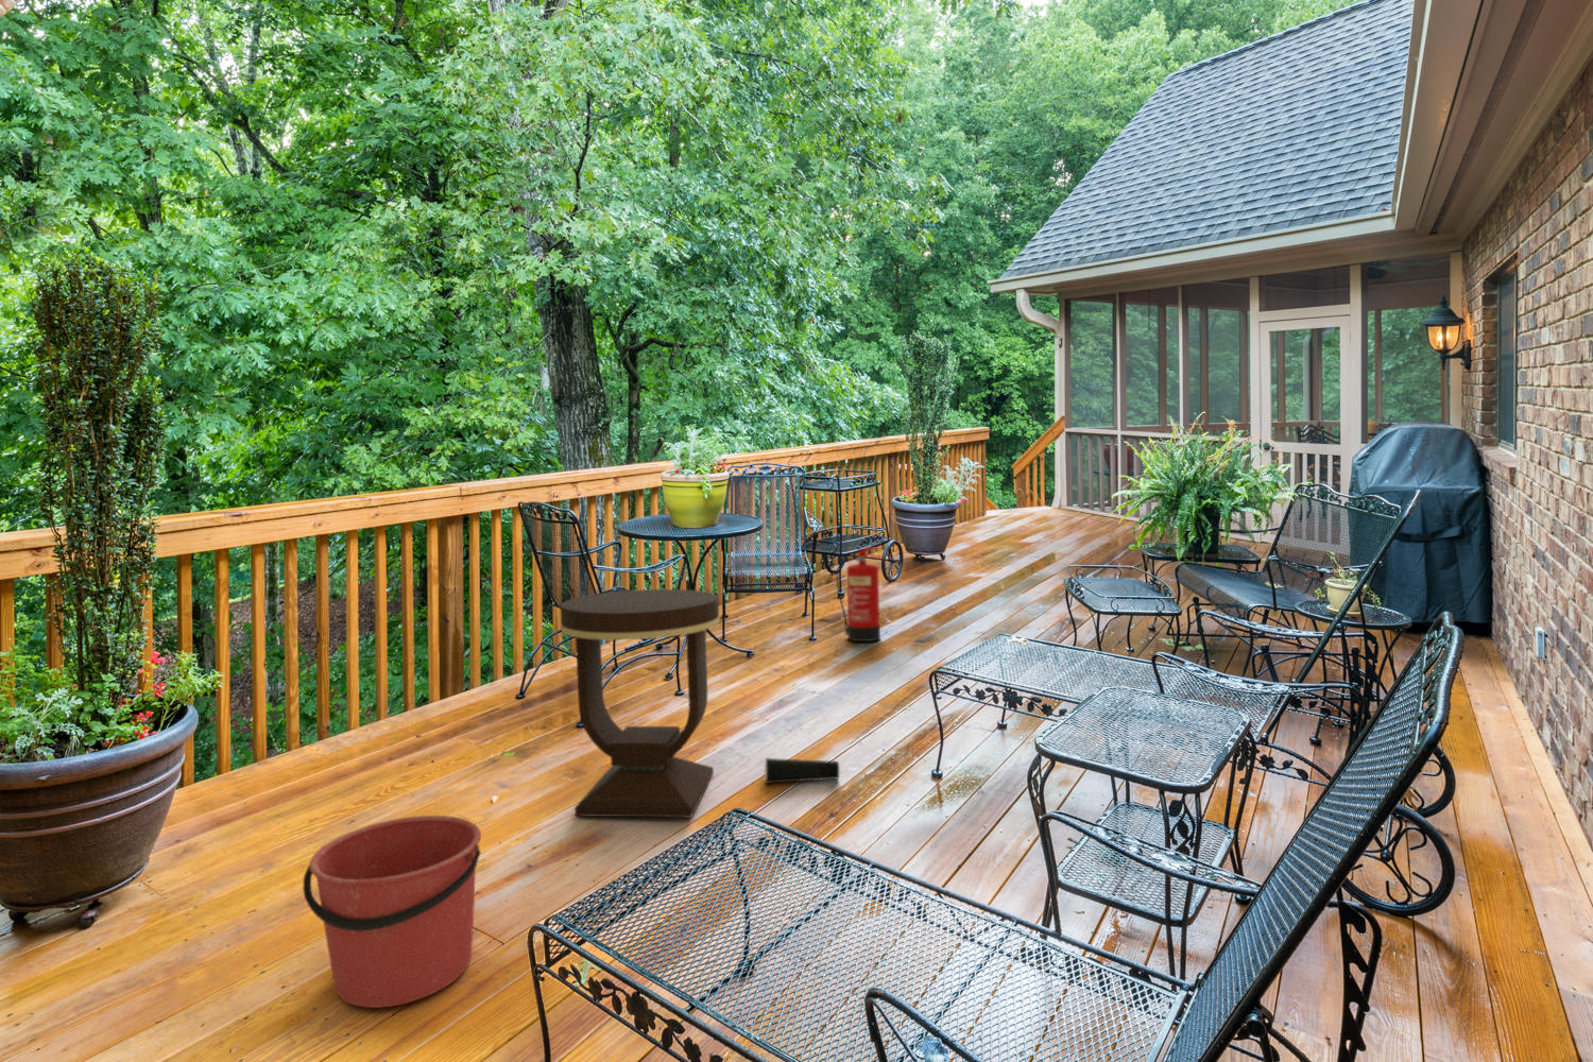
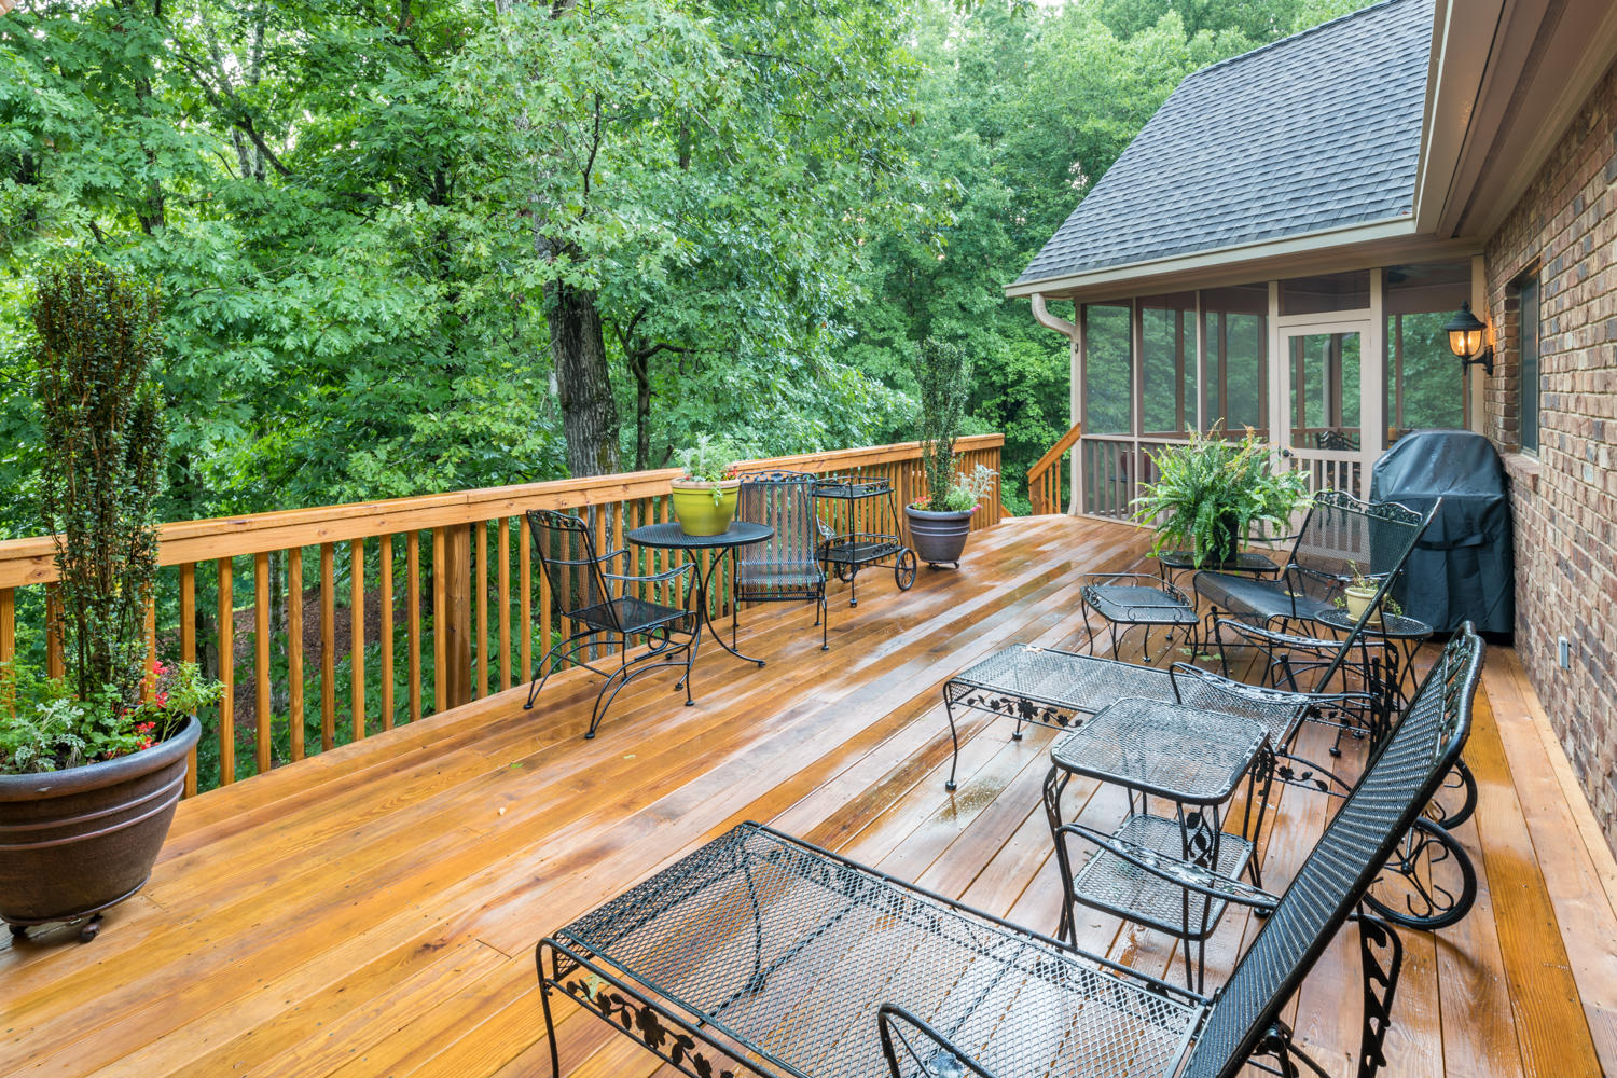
- fire extinguisher [836,546,885,642]
- bucket [301,814,482,1009]
- side table [559,588,719,819]
- speaker [763,757,840,785]
